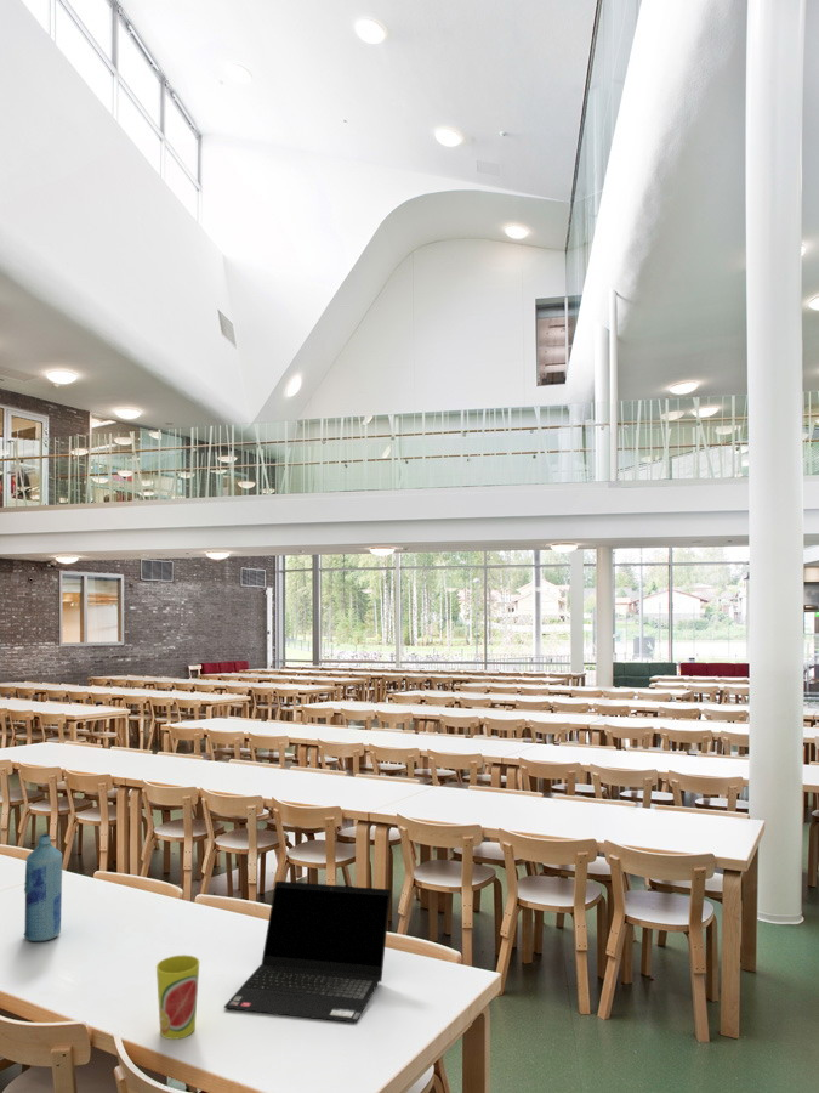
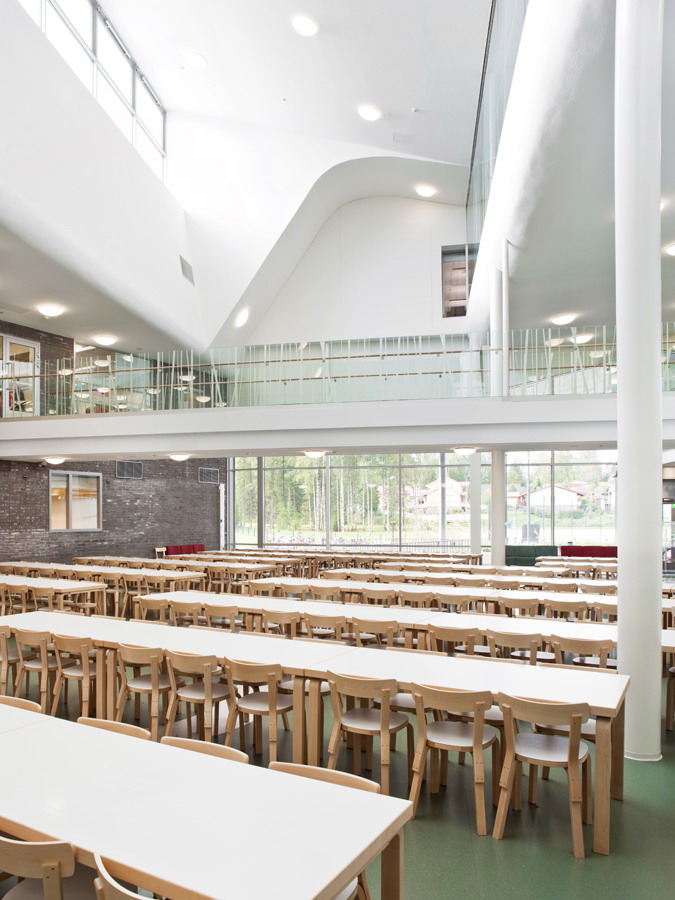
- bottle [23,833,63,942]
- cup [155,953,200,1041]
- laptop computer [223,880,392,1024]
